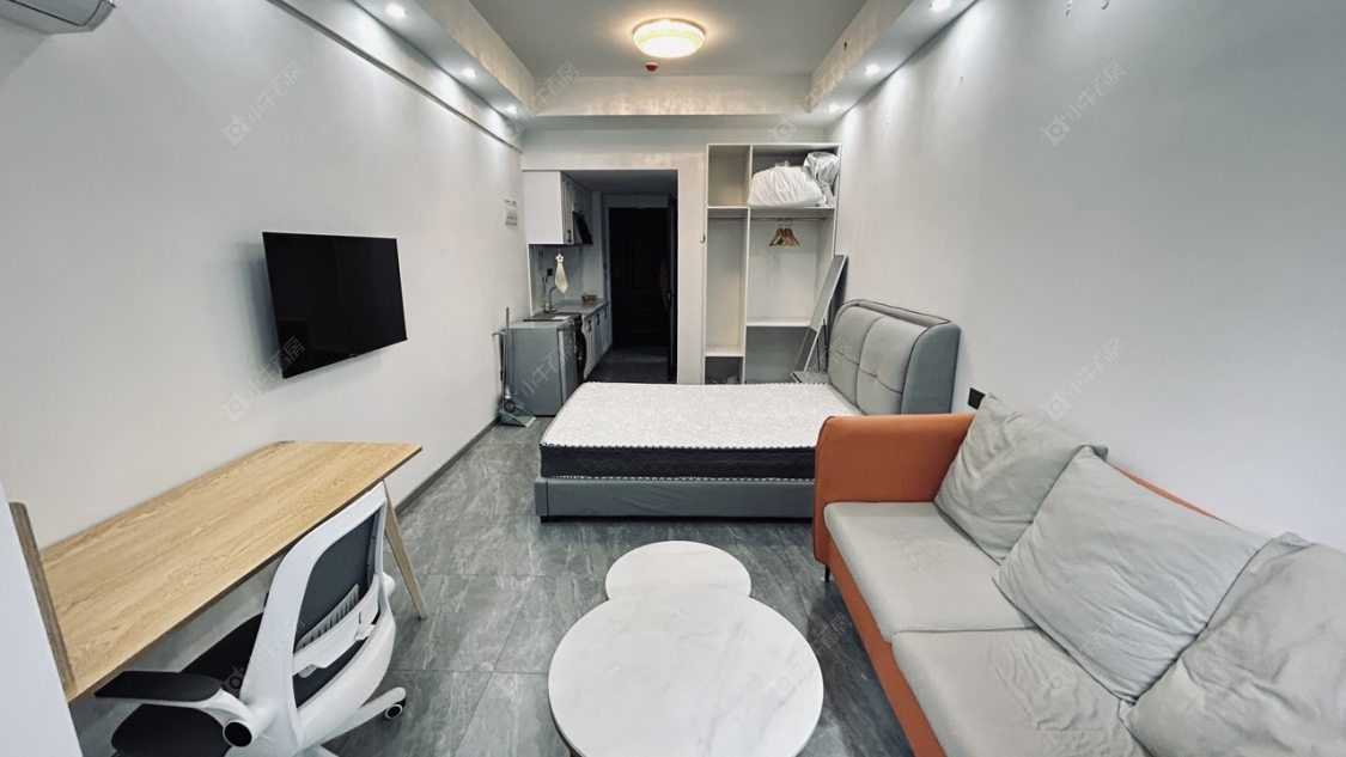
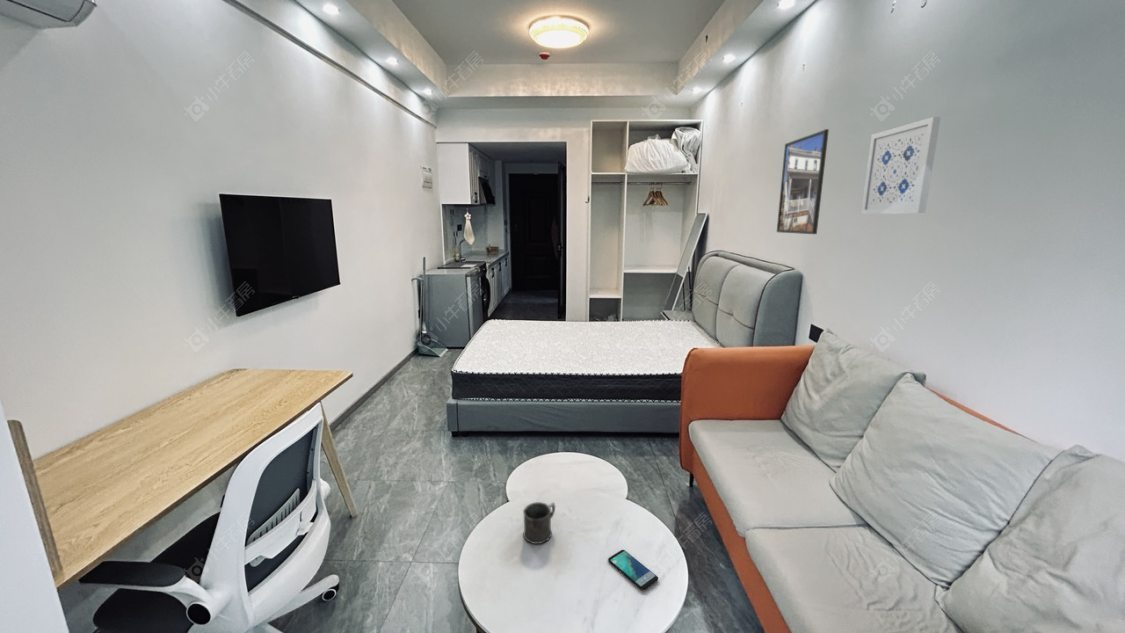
+ mug [522,501,556,545]
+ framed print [776,128,830,235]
+ wall art [860,116,942,215]
+ smartphone [607,549,659,591]
